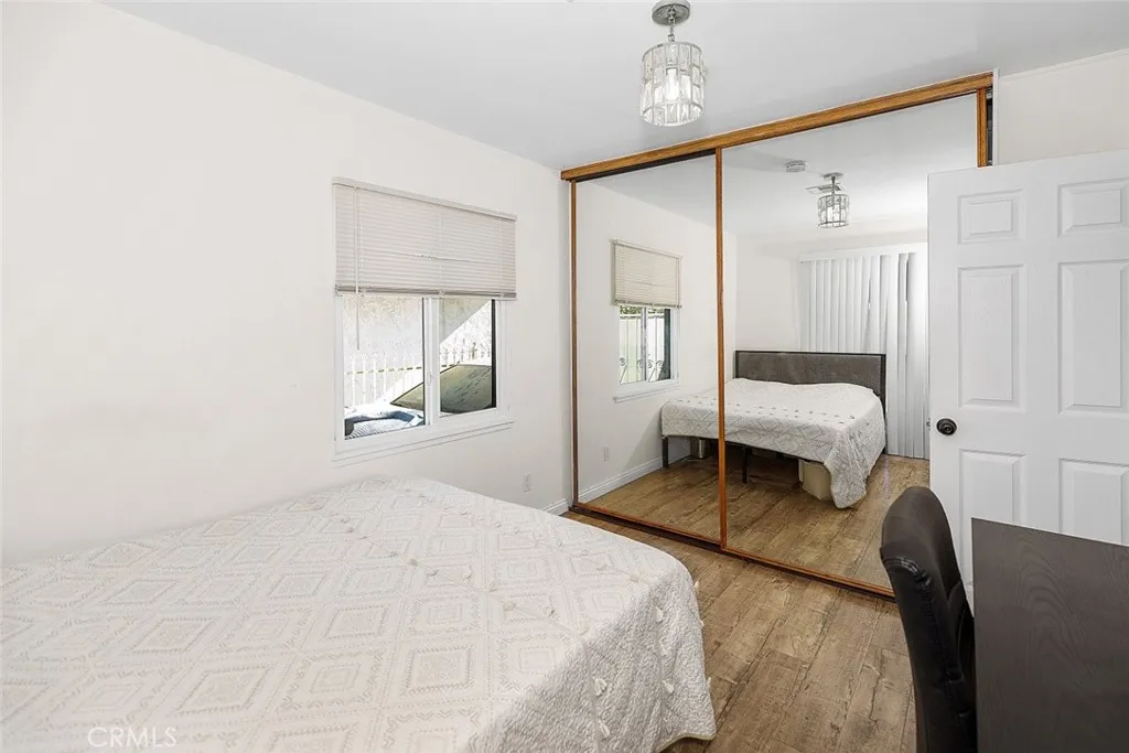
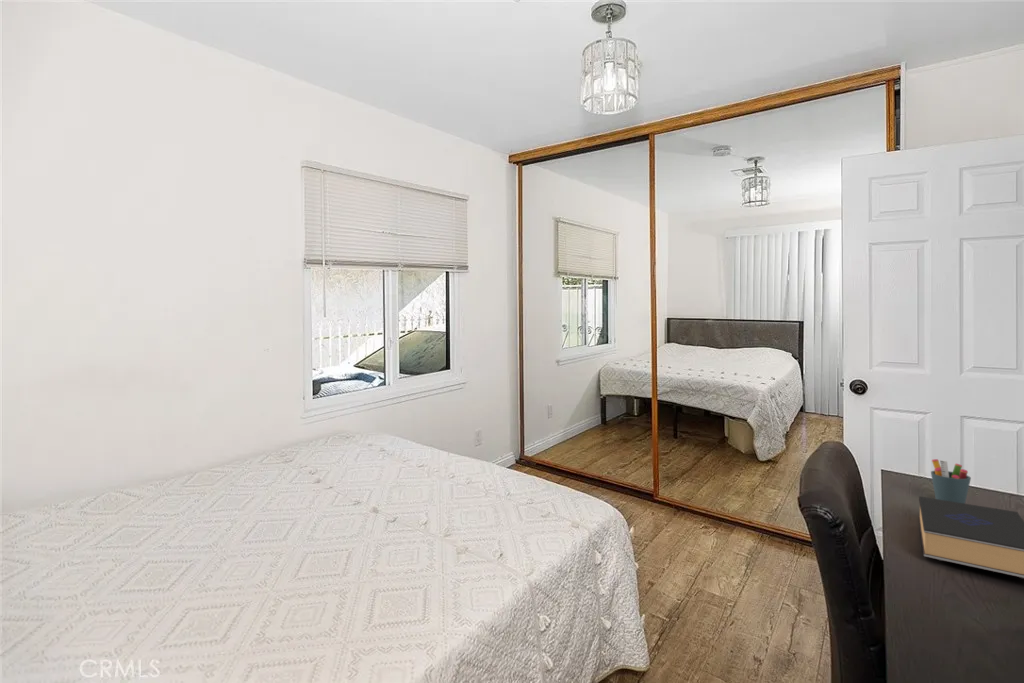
+ book [918,495,1024,580]
+ pen holder [930,458,972,504]
